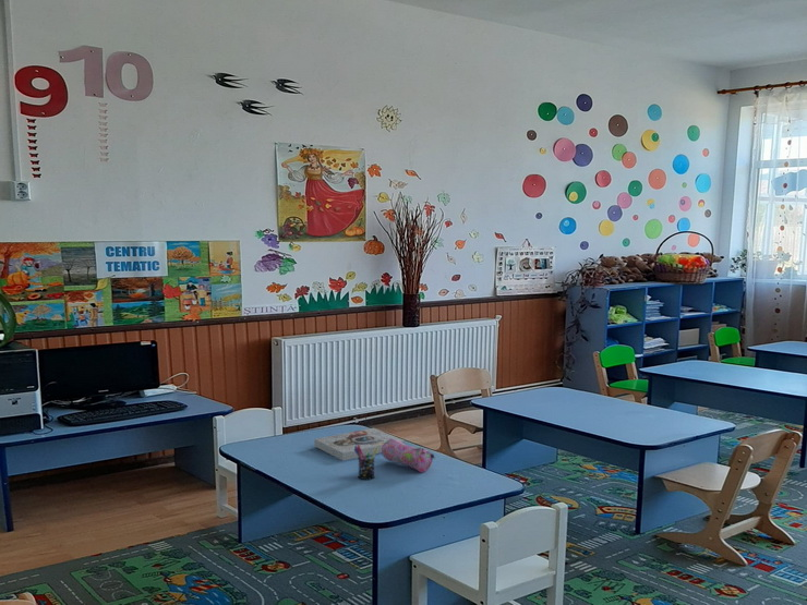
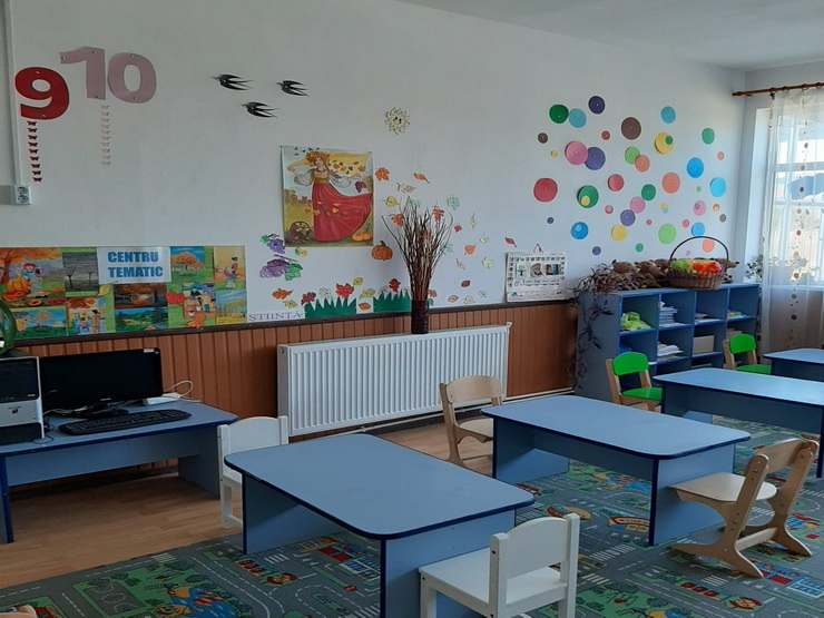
- book [313,427,406,462]
- pencil case [381,438,436,473]
- pen holder [354,445,378,481]
